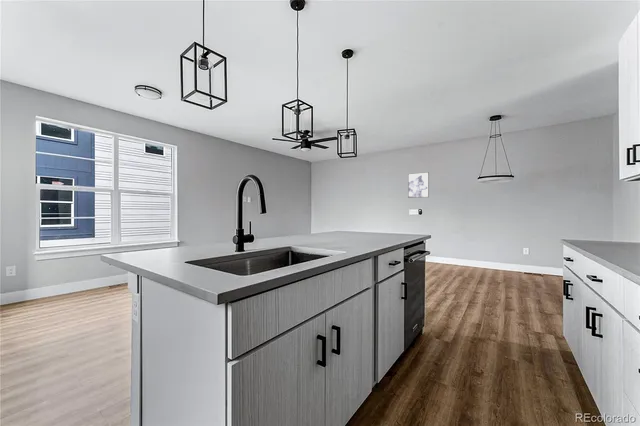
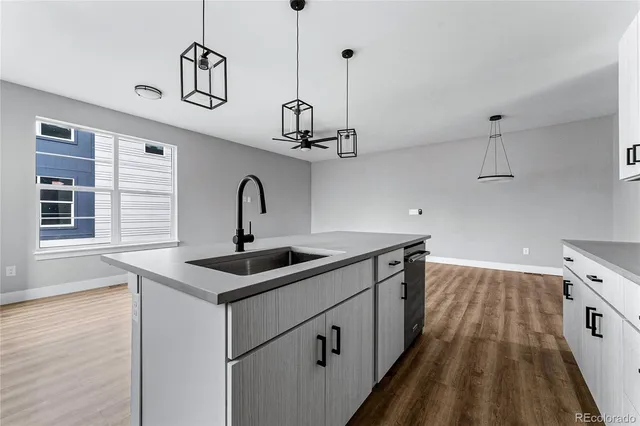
- wall art [407,171,430,199]
